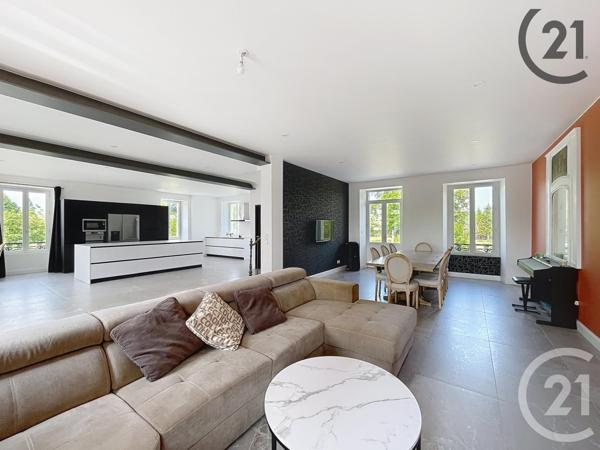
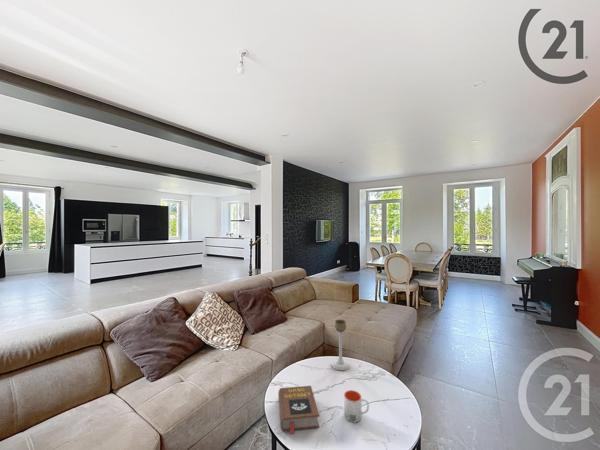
+ book [277,385,320,435]
+ mug [343,389,370,423]
+ candle holder [330,318,351,371]
